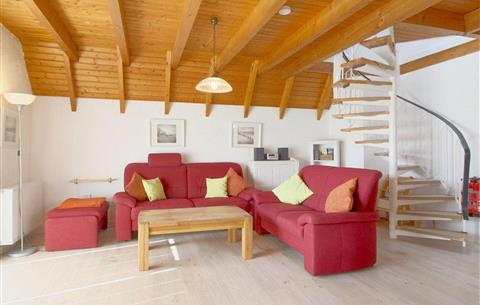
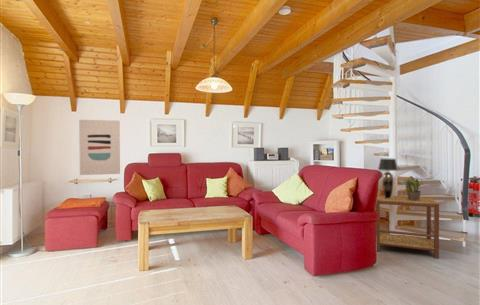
+ wall art [78,119,121,176]
+ table lamp [377,158,399,198]
+ side table [375,194,440,260]
+ potted plant [402,176,423,201]
